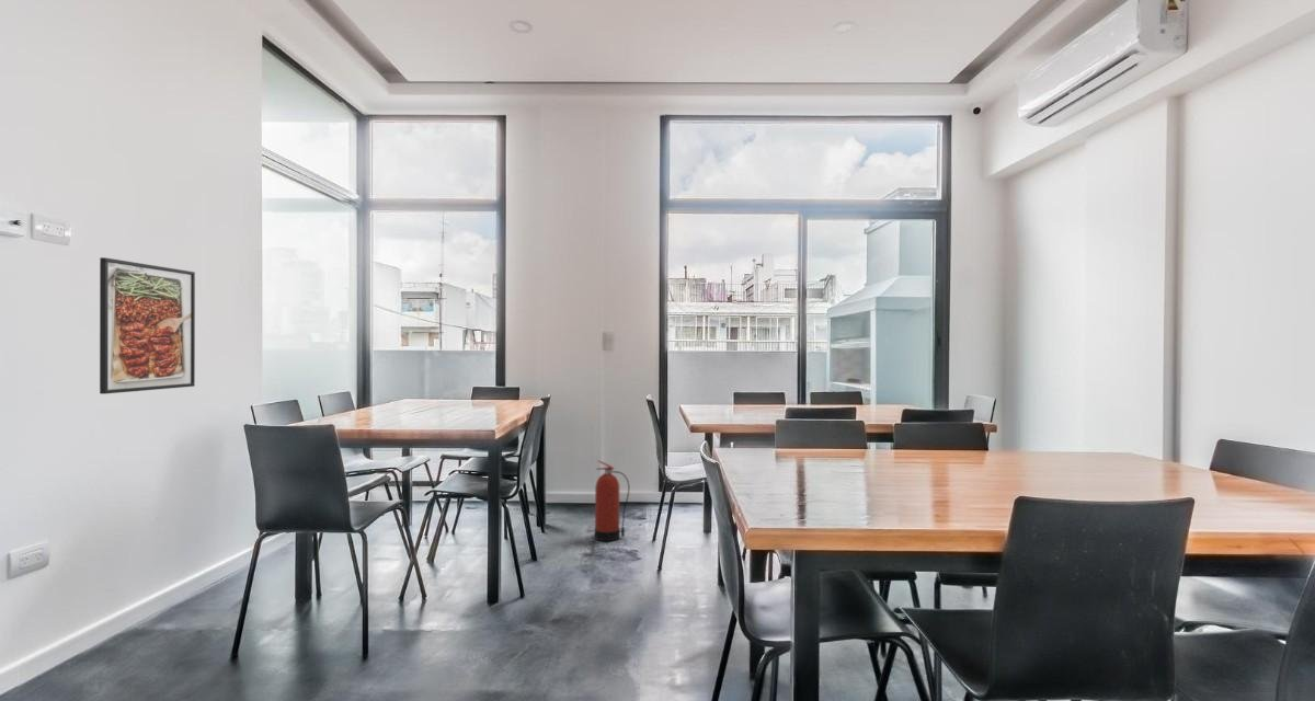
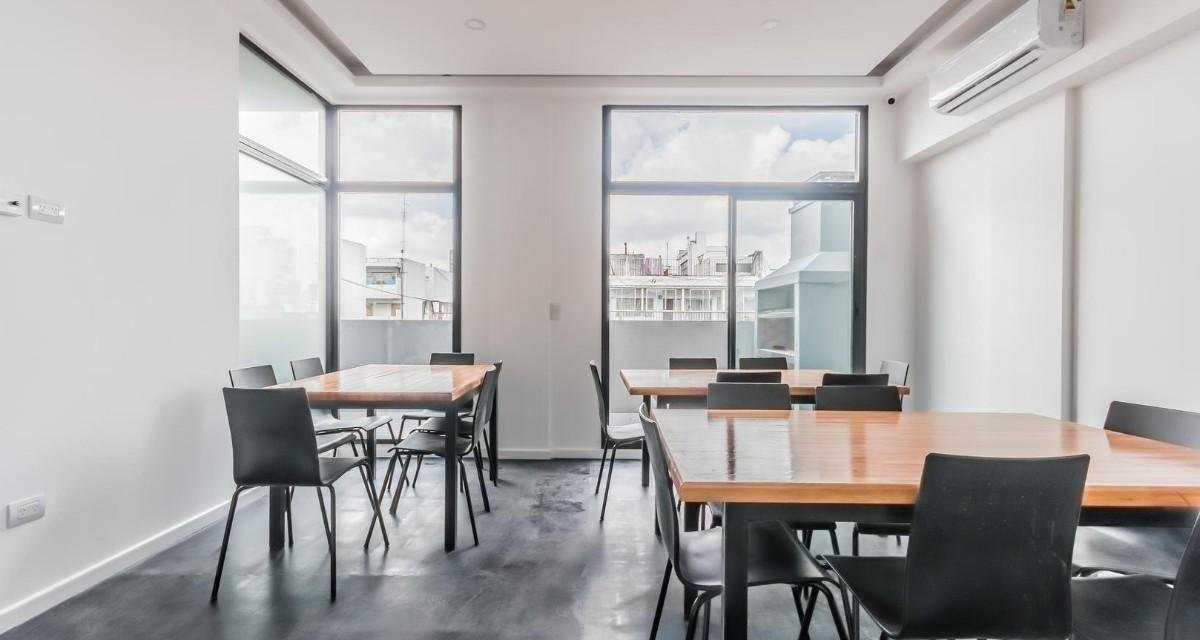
- fire extinguisher [594,459,630,542]
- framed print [99,256,196,395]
